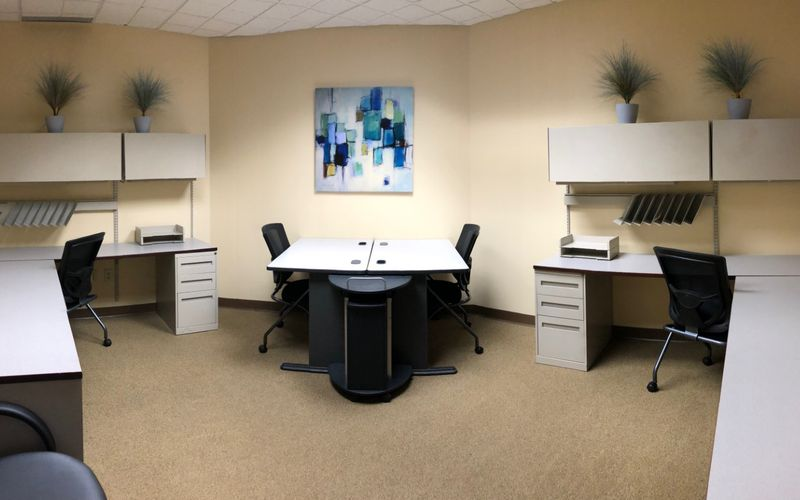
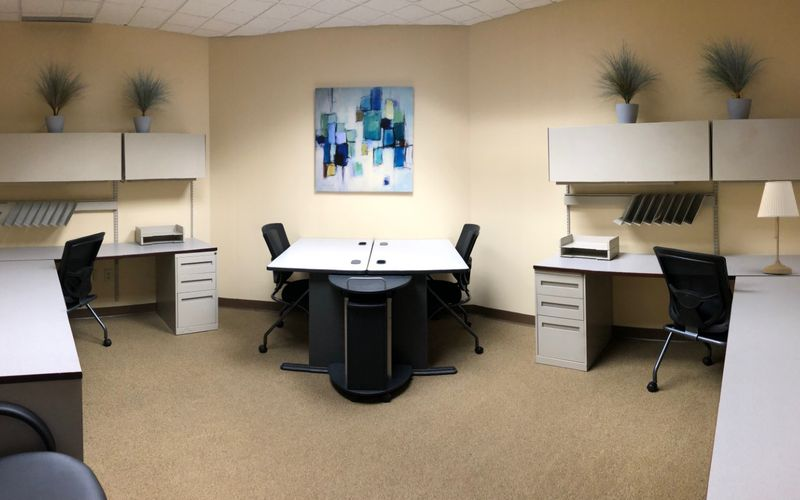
+ desk lamp [756,180,800,275]
